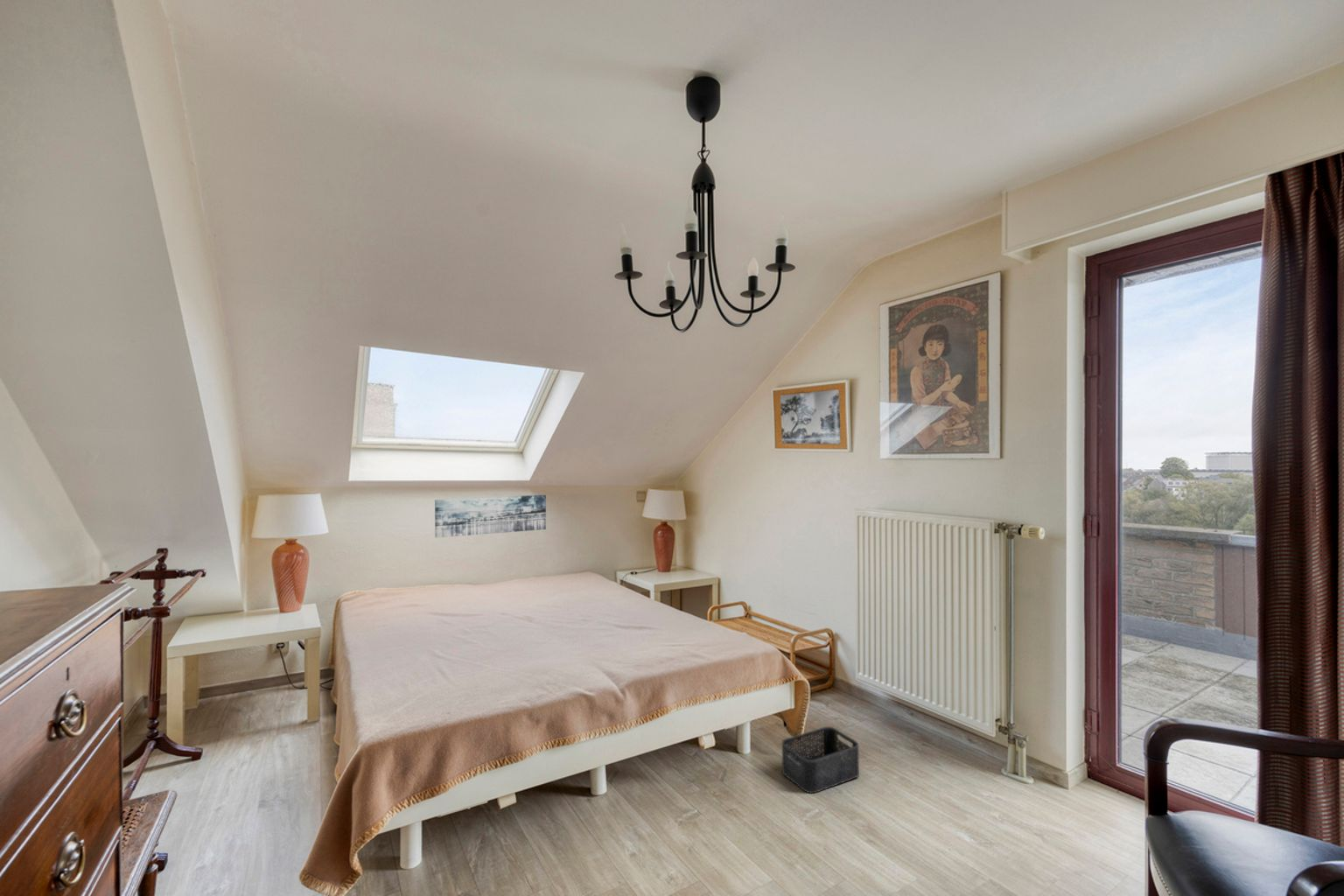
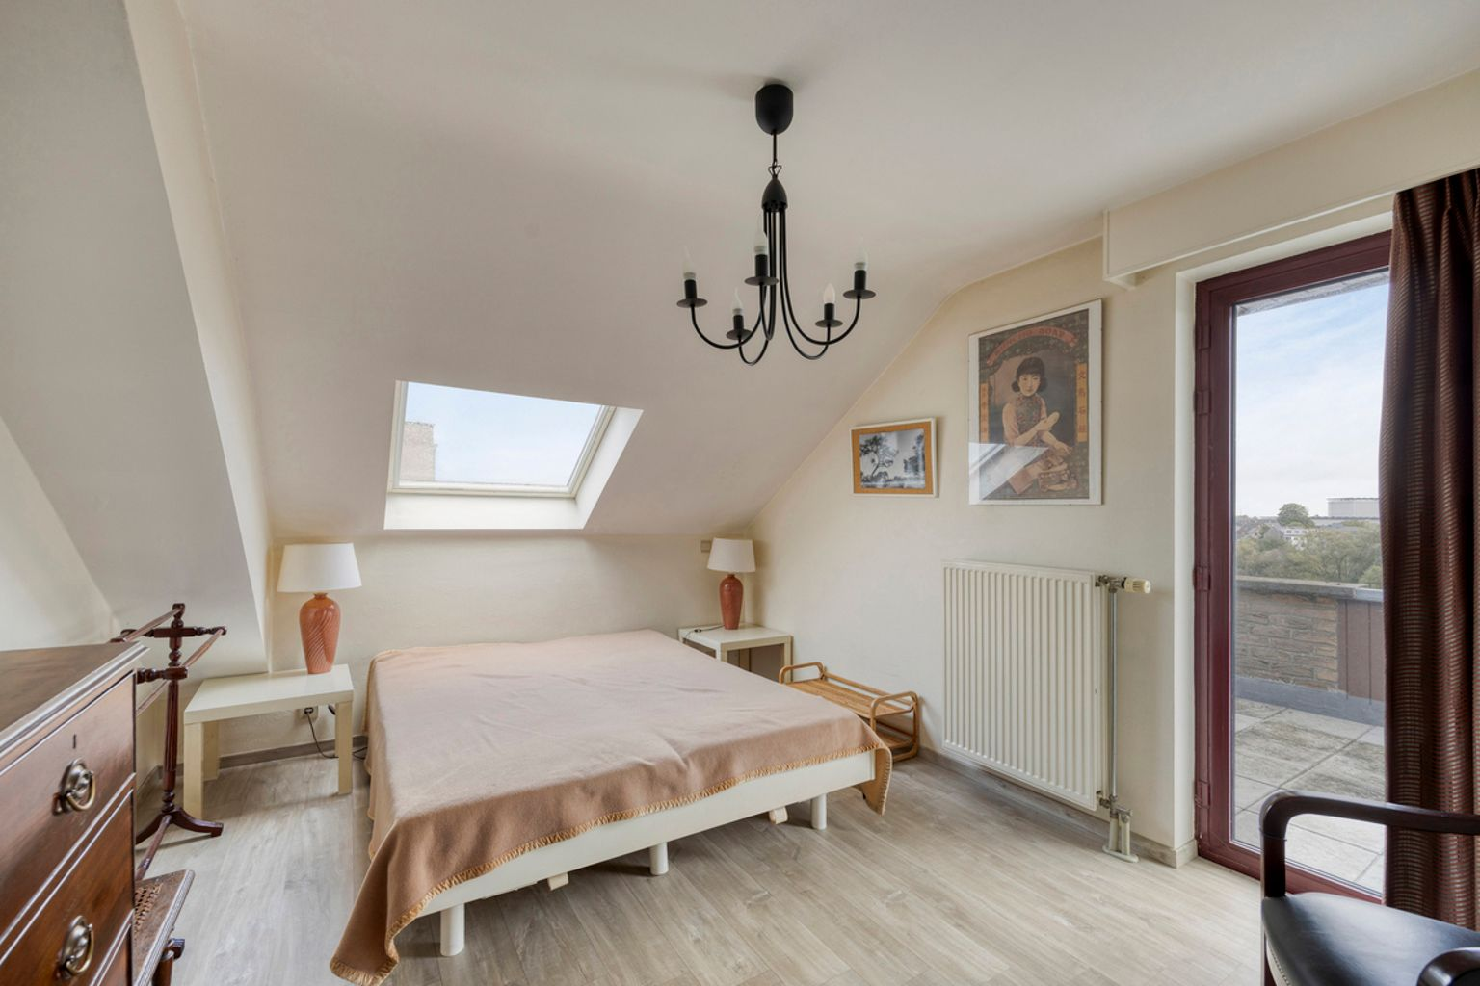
- storage bin [781,726,860,794]
- wall art [434,494,547,539]
